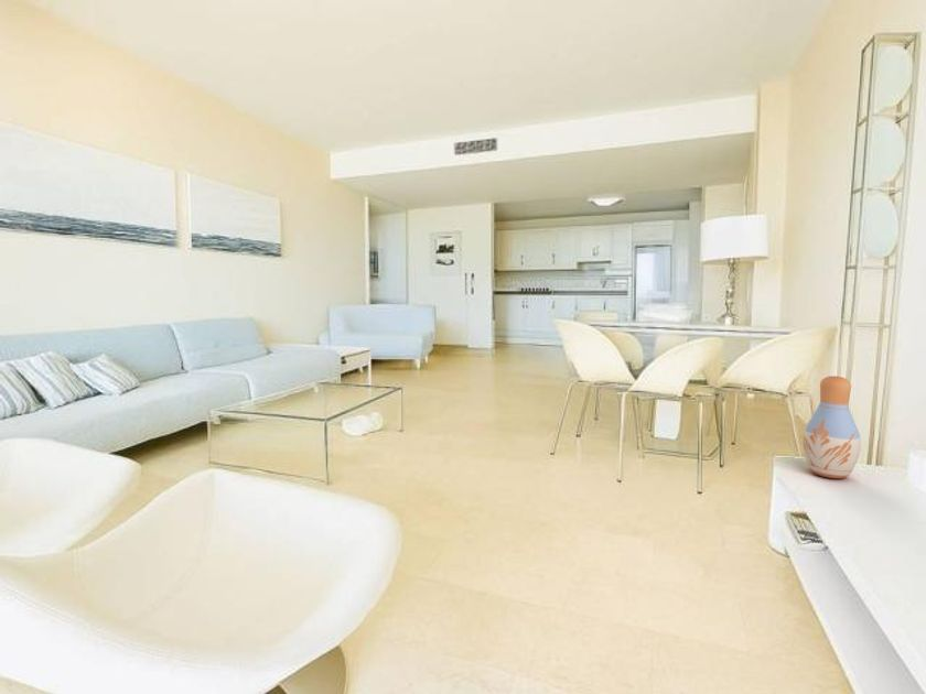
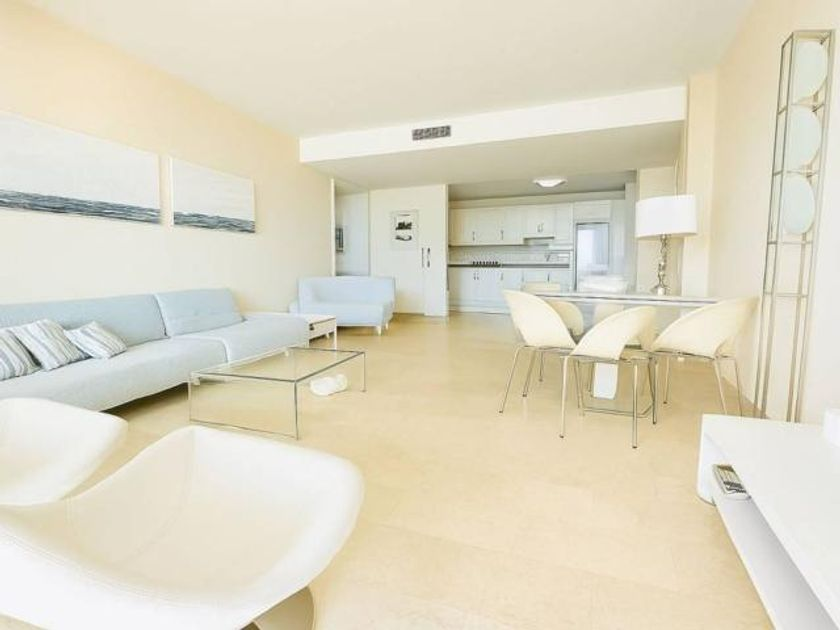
- vase [801,375,862,479]
